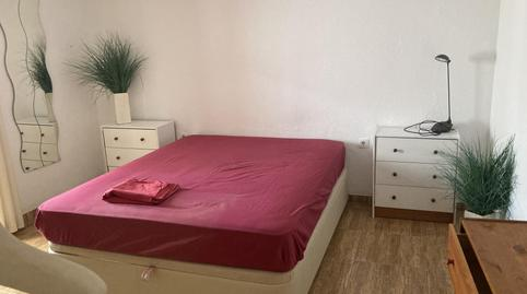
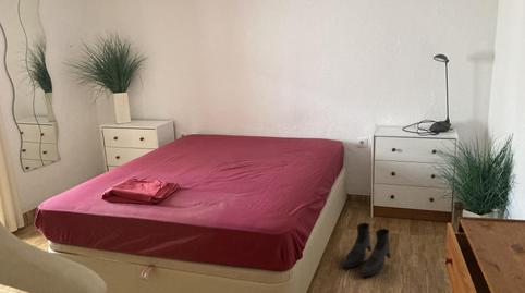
+ boots [341,222,392,278]
